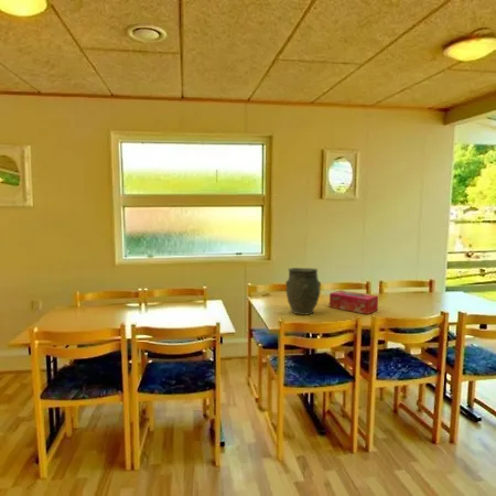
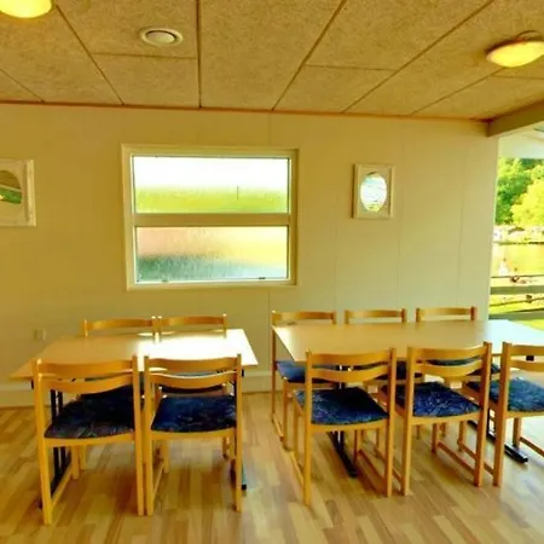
- tissue box [328,290,379,315]
- vase [284,267,322,316]
